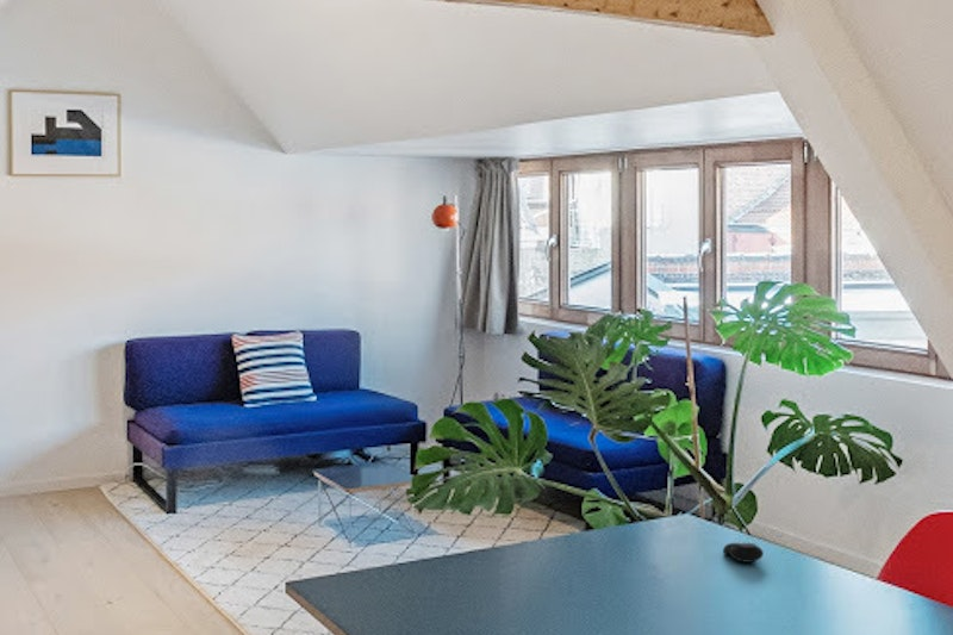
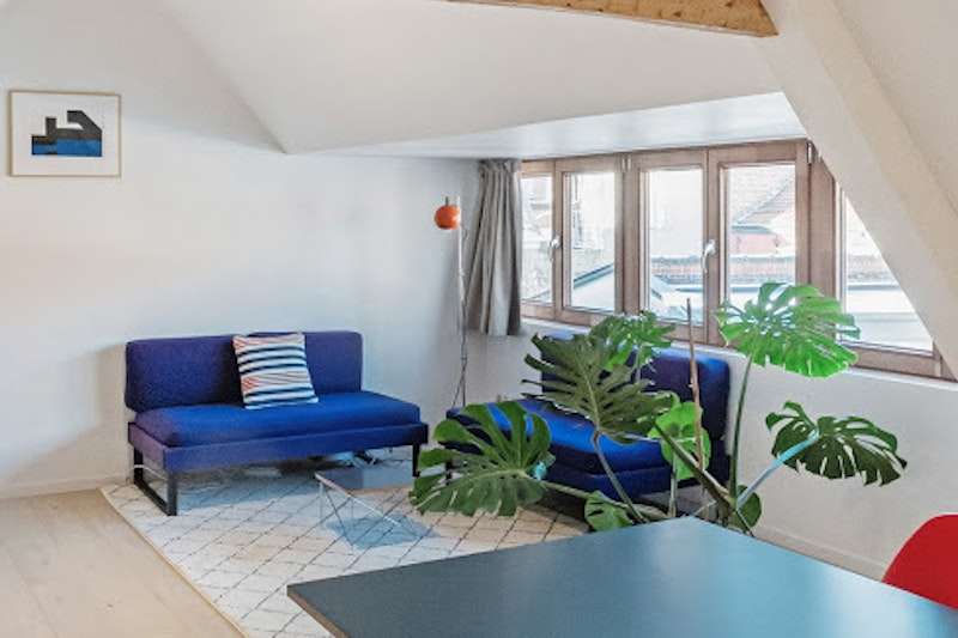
- computer mouse [722,542,765,564]
